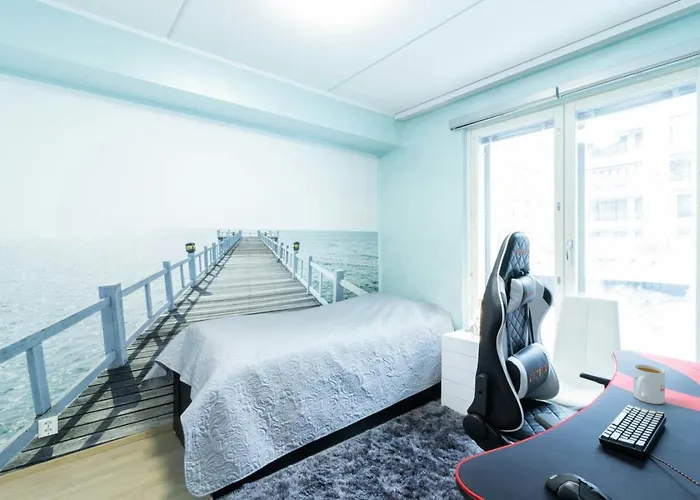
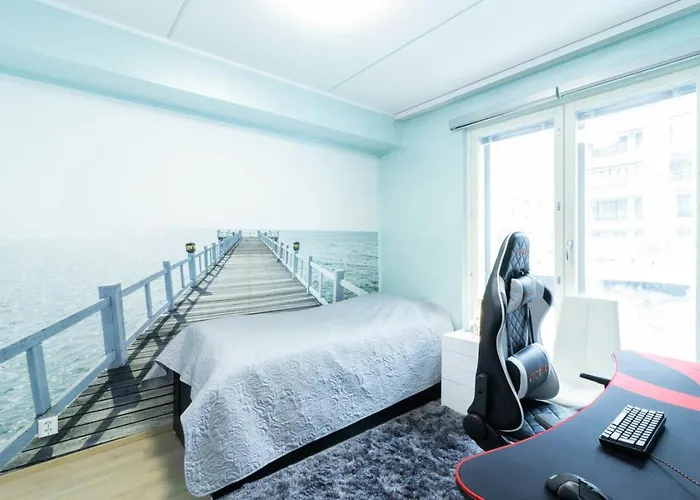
- mug [632,363,666,405]
